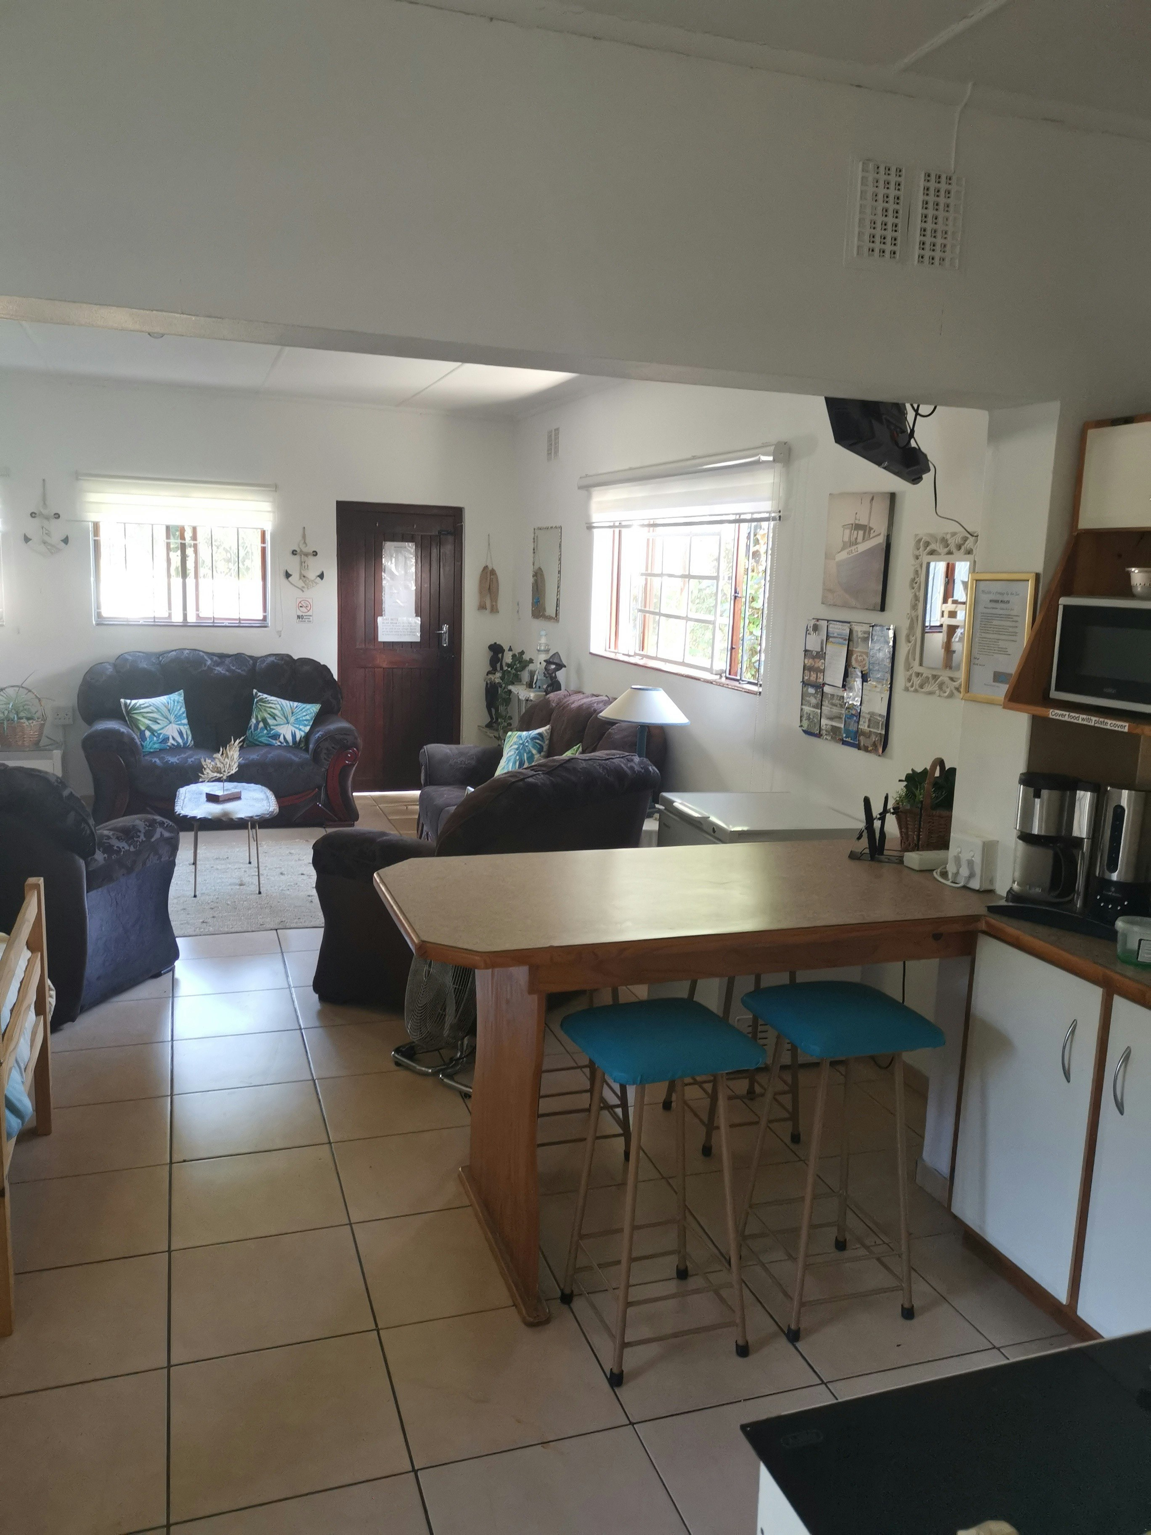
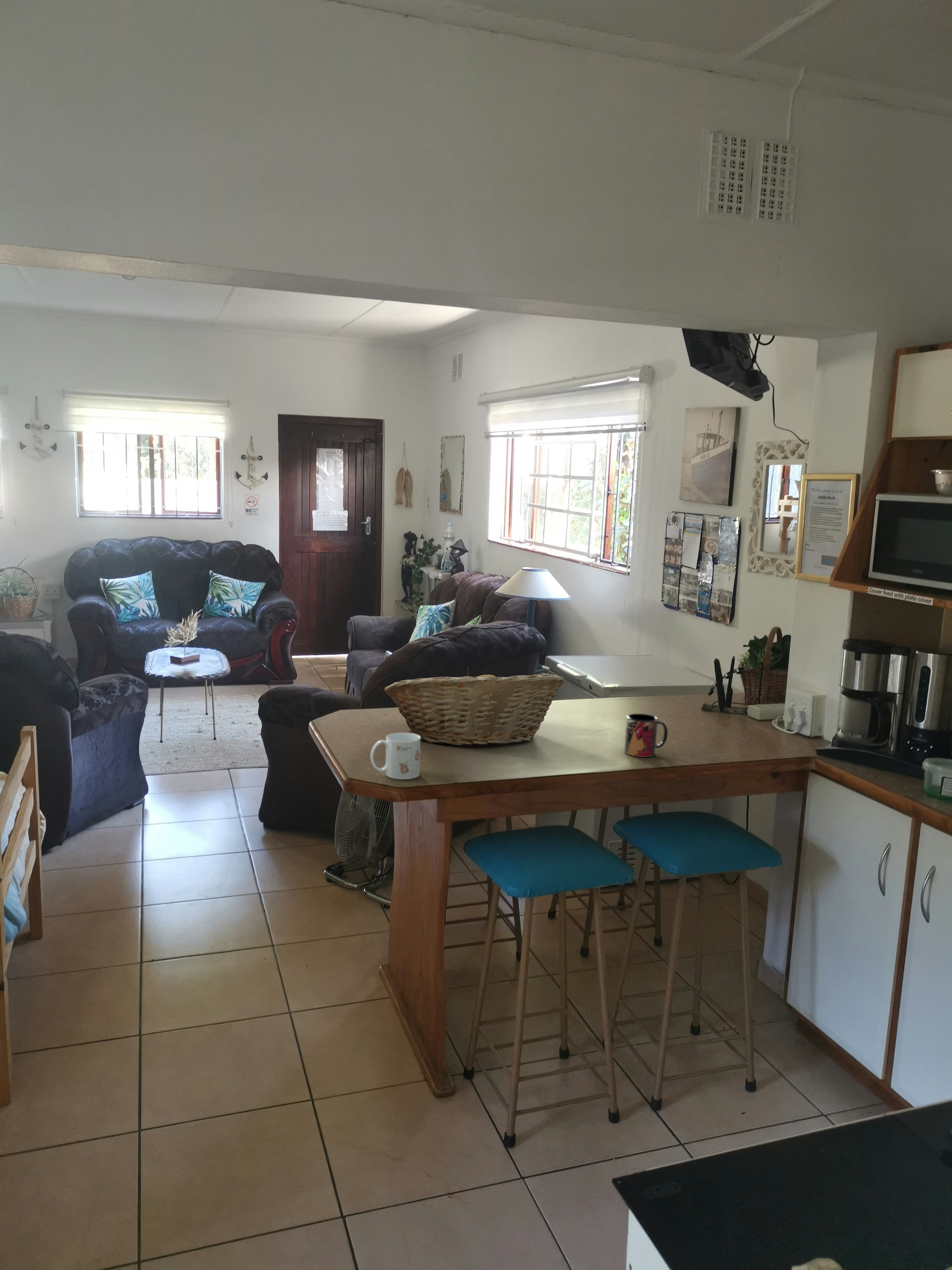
+ fruit basket [384,667,564,747]
+ mug [370,732,421,780]
+ mug [624,713,668,758]
